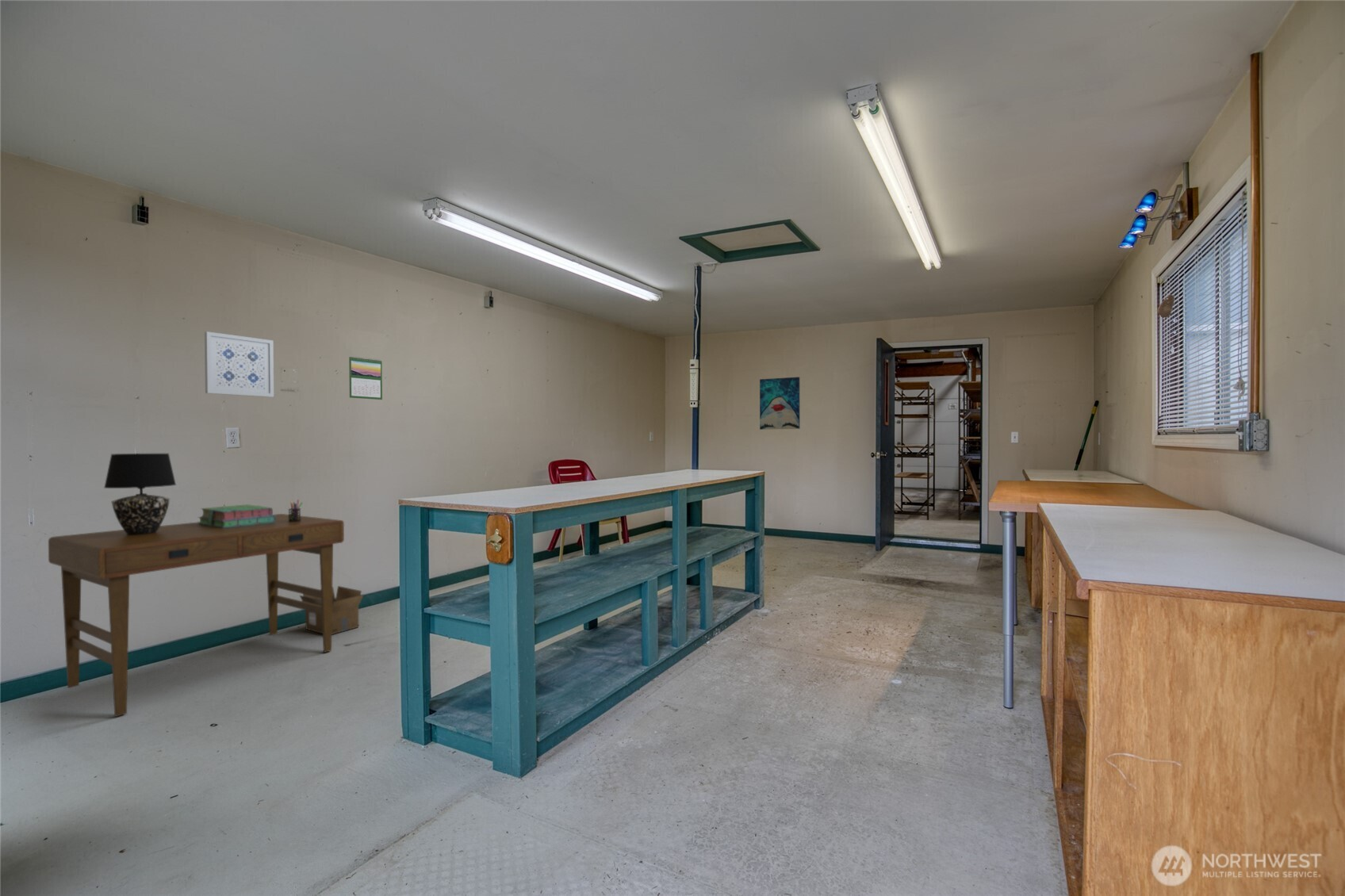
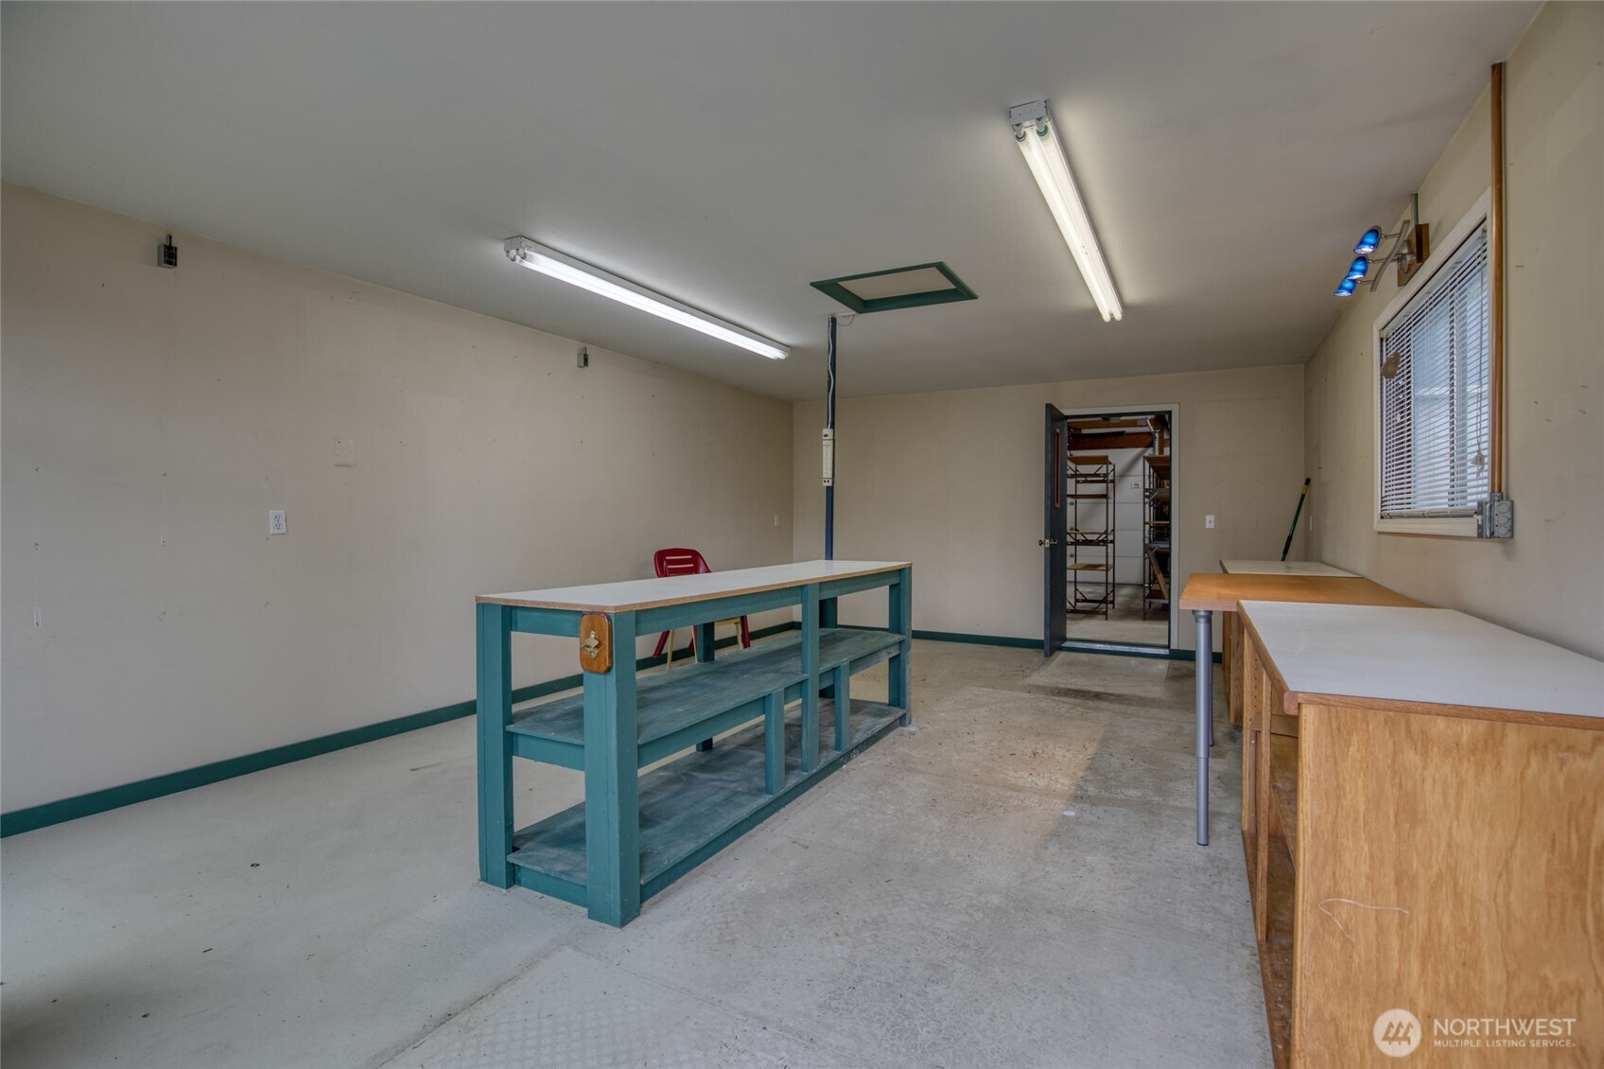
- pen holder [287,499,304,522]
- calendar [348,355,383,400]
- cardboard box [299,585,365,635]
- desk [48,513,345,718]
- table lamp [103,453,177,535]
- wall art [204,331,274,398]
- wall art [759,376,801,431]
- stack of books [197,504,276,528]
